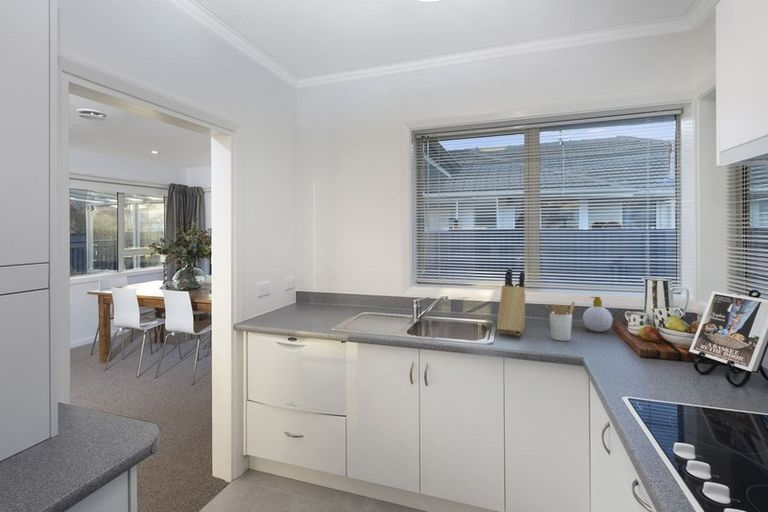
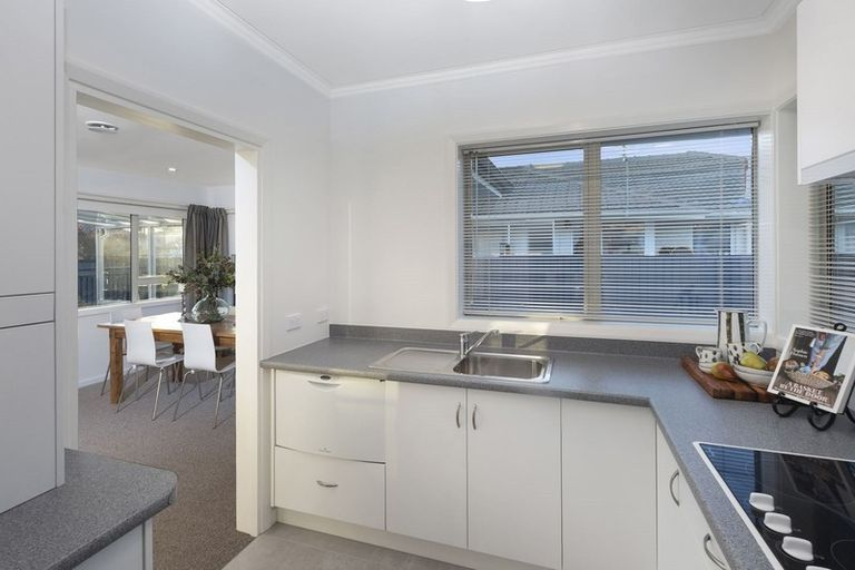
- utensil holder [545,301,576,342]
- knife block [496,267,526,337]
- soap bottle [582,296,614,333]
